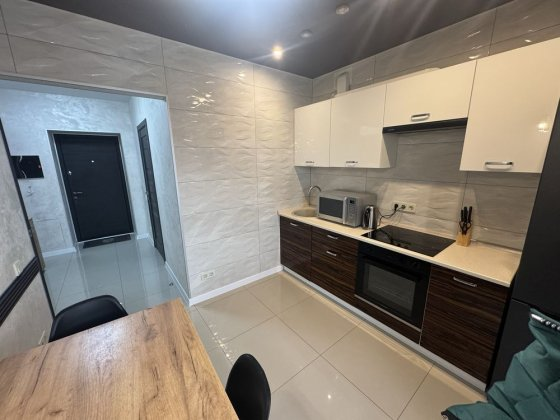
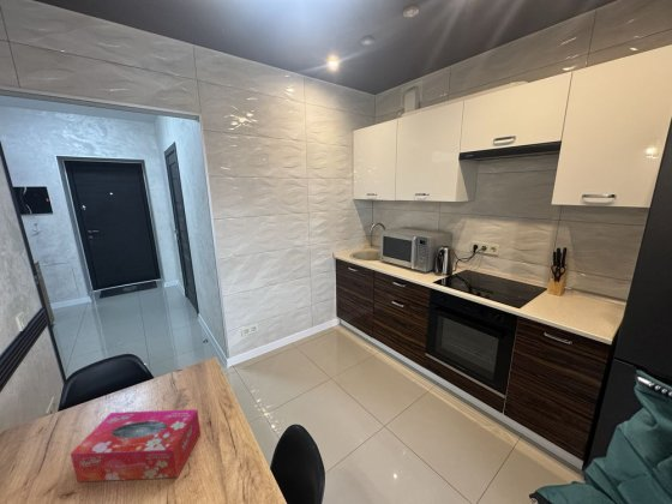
+ tissue box [70,408,202,484]
